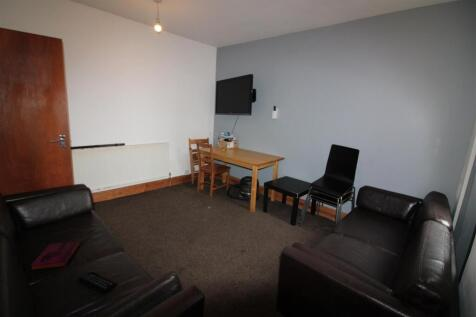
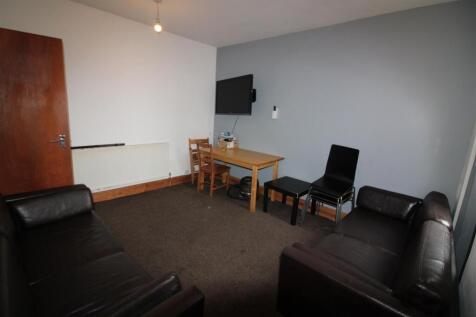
- hardback book [30,240,80,271]
- remote control [77,271,116,293]
